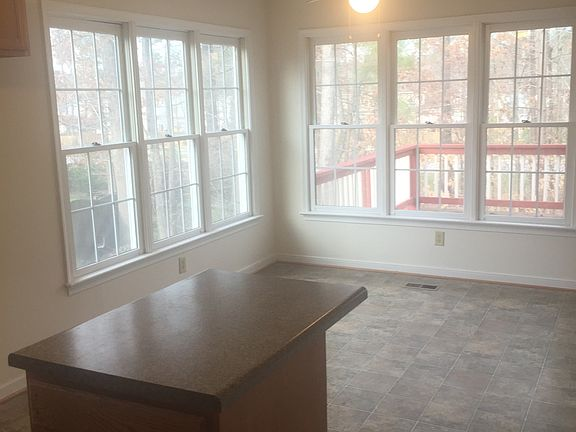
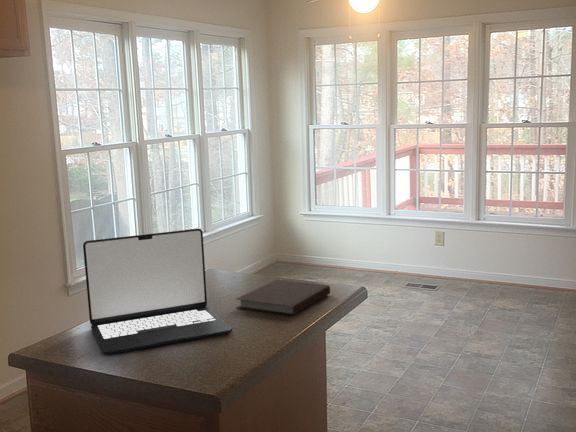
+ laptop [82,228,233,355]
+ notebook [235,279,331,317]
